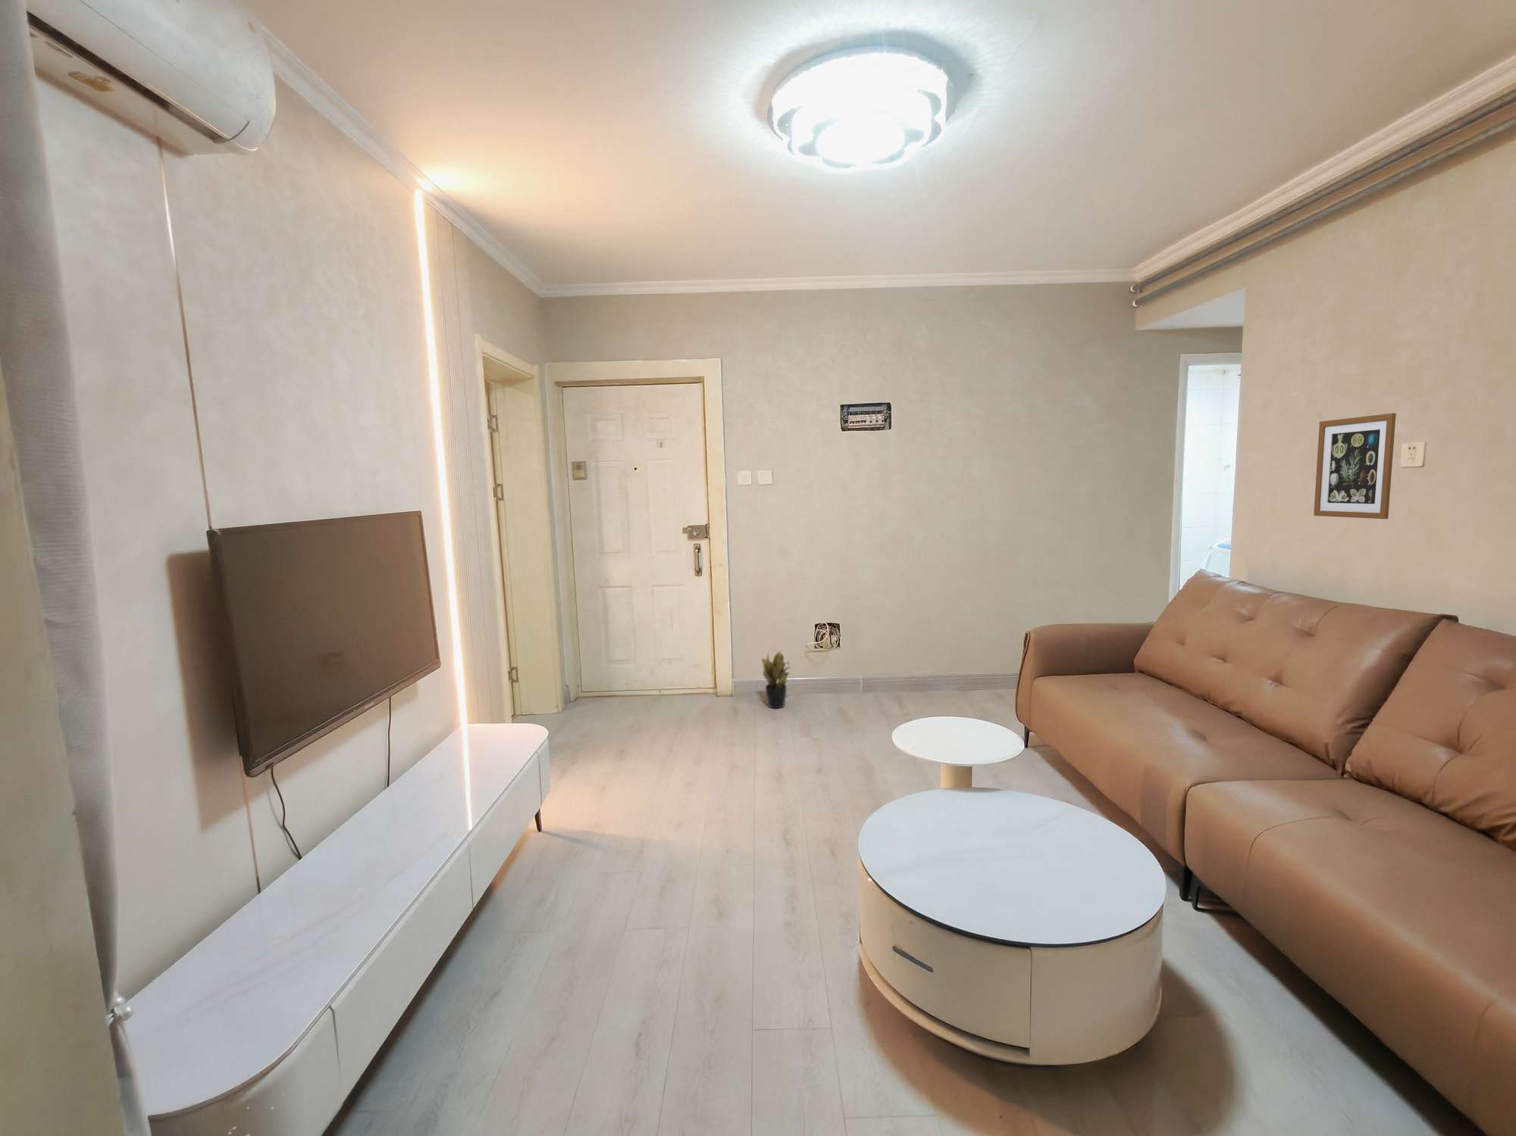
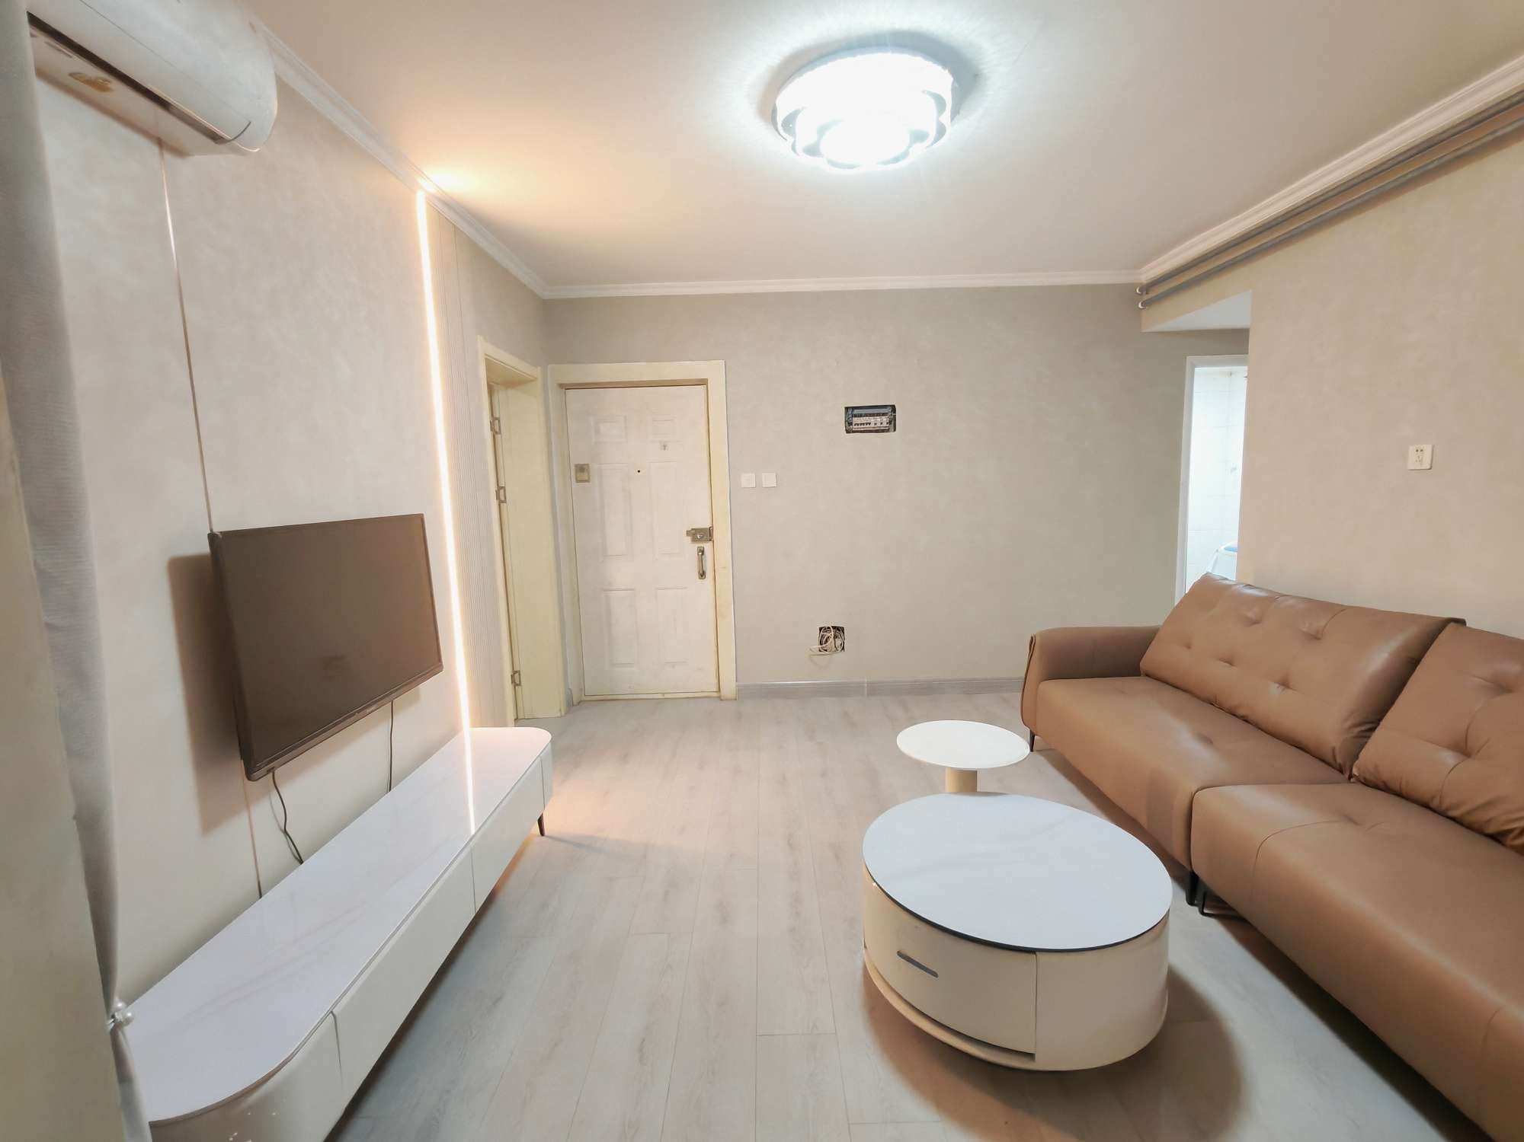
- wall art [1313,412,1397,519]
- potted plant [762,650,791,709]
